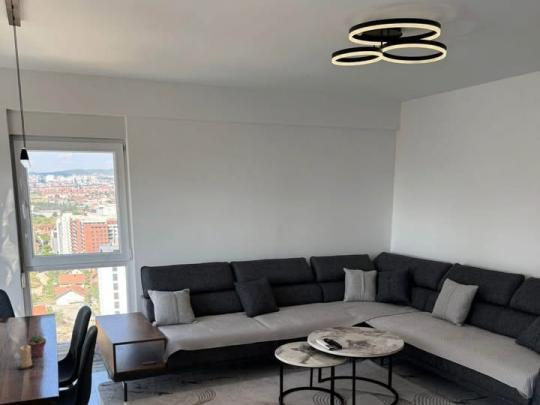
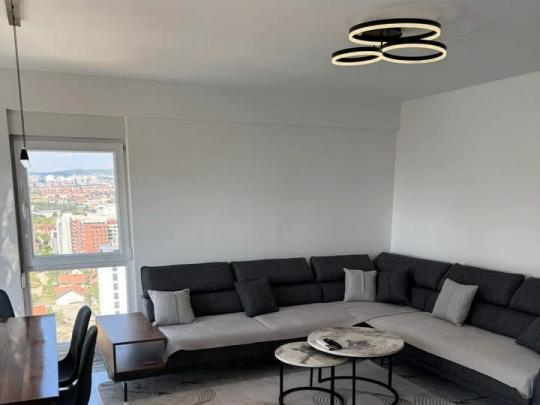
- potted succulent [26,333,47,359]
- candle [17,344,35,371]
